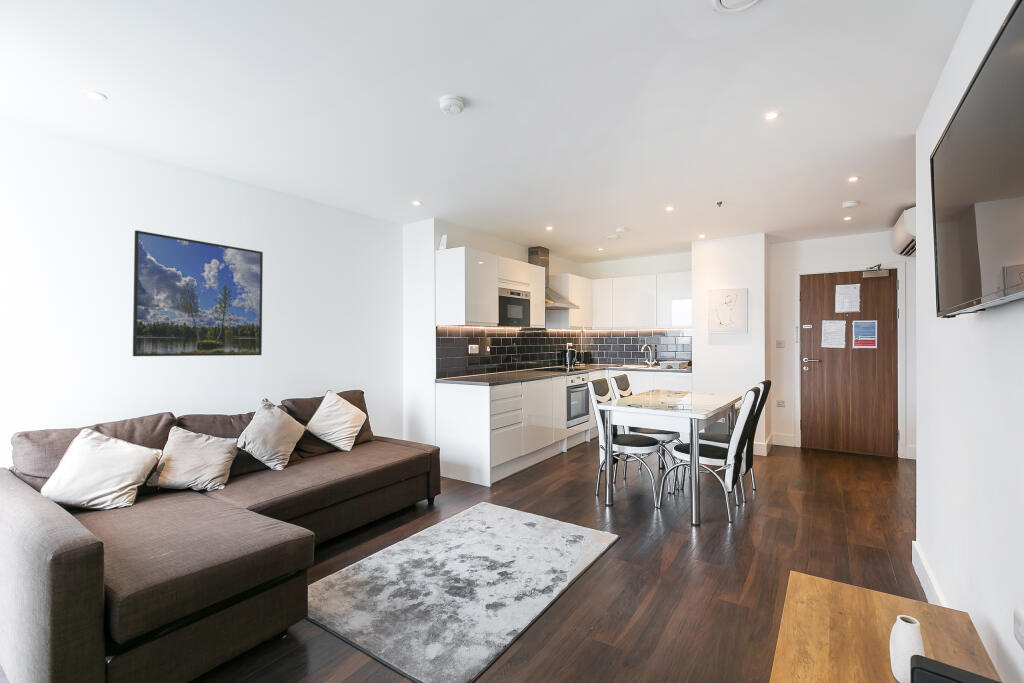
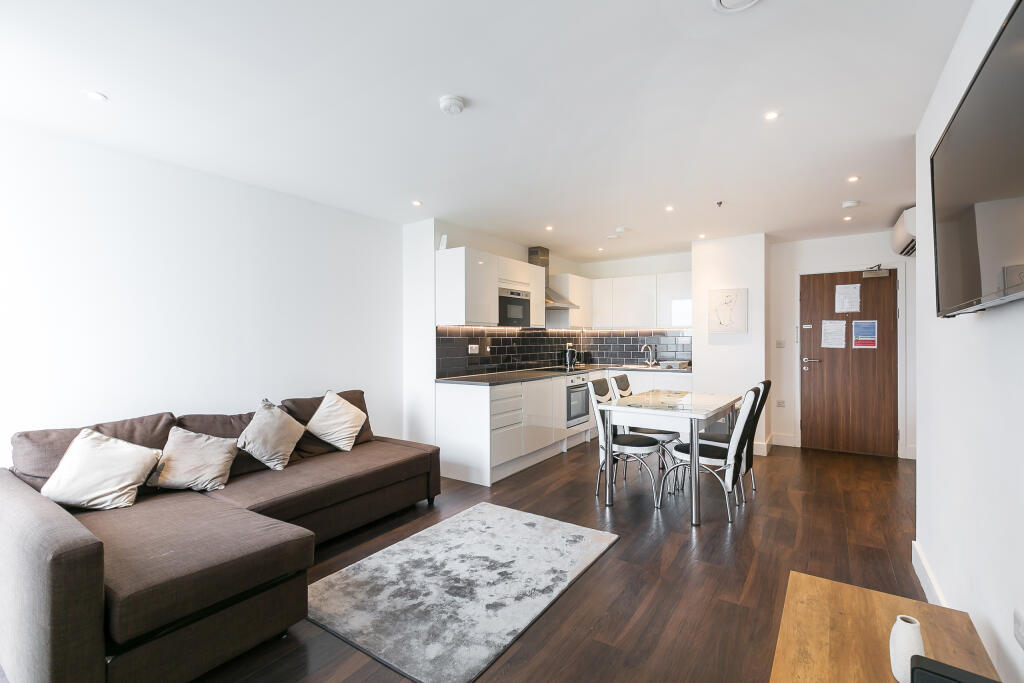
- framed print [132,229,264,357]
